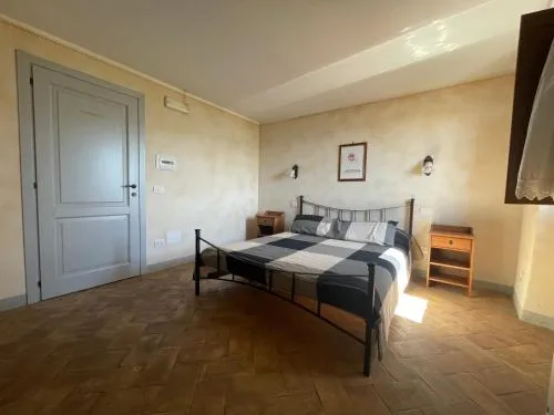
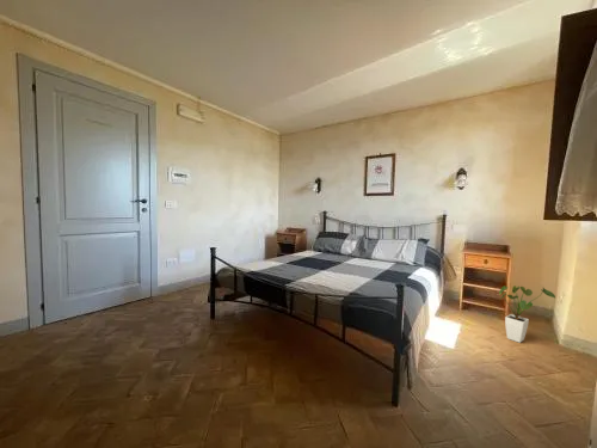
+ house plant [498,284,556,344]
